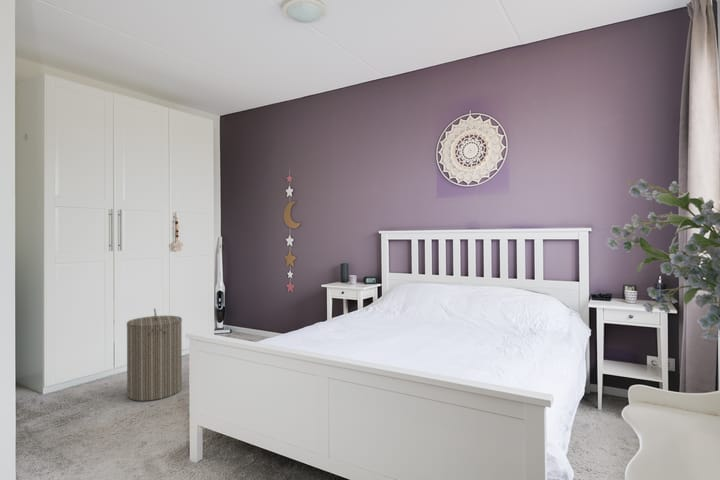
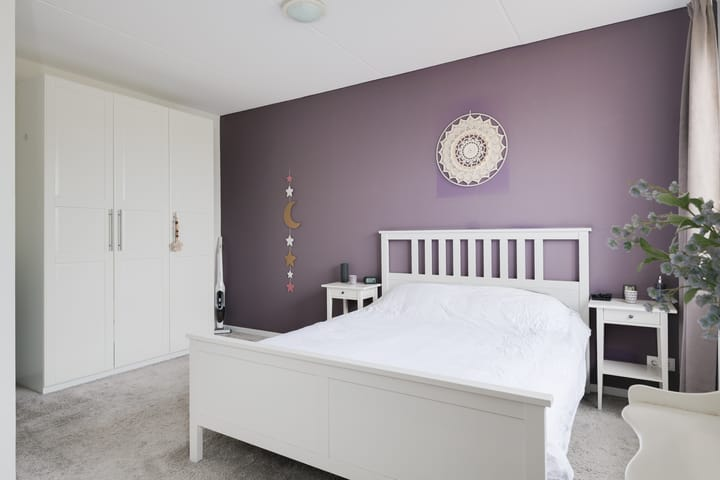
- laundry hamper [125,307,183,402]
